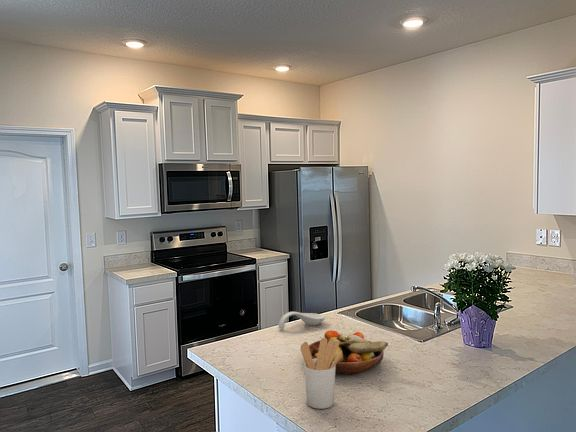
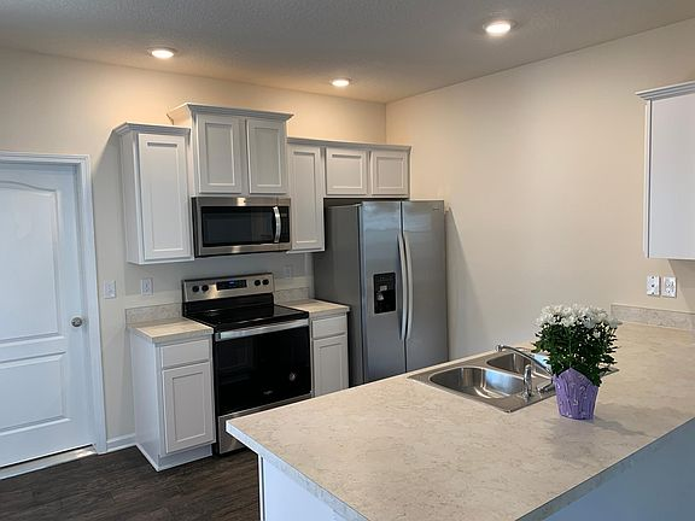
- spoon rest [277,311,326,331]
- fruit bowl [309,329,389,376]
- utensil holder [299,337,342,410]
